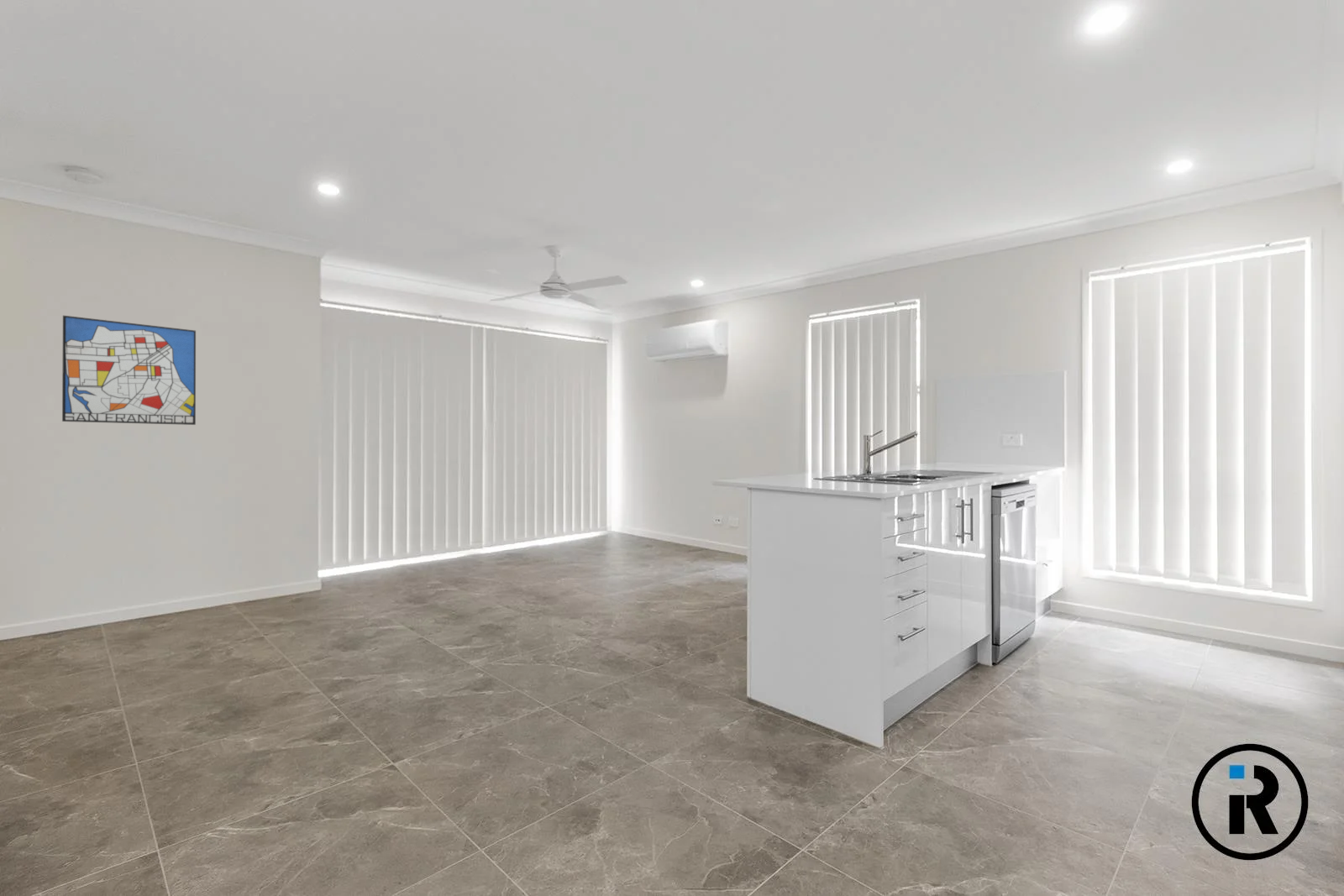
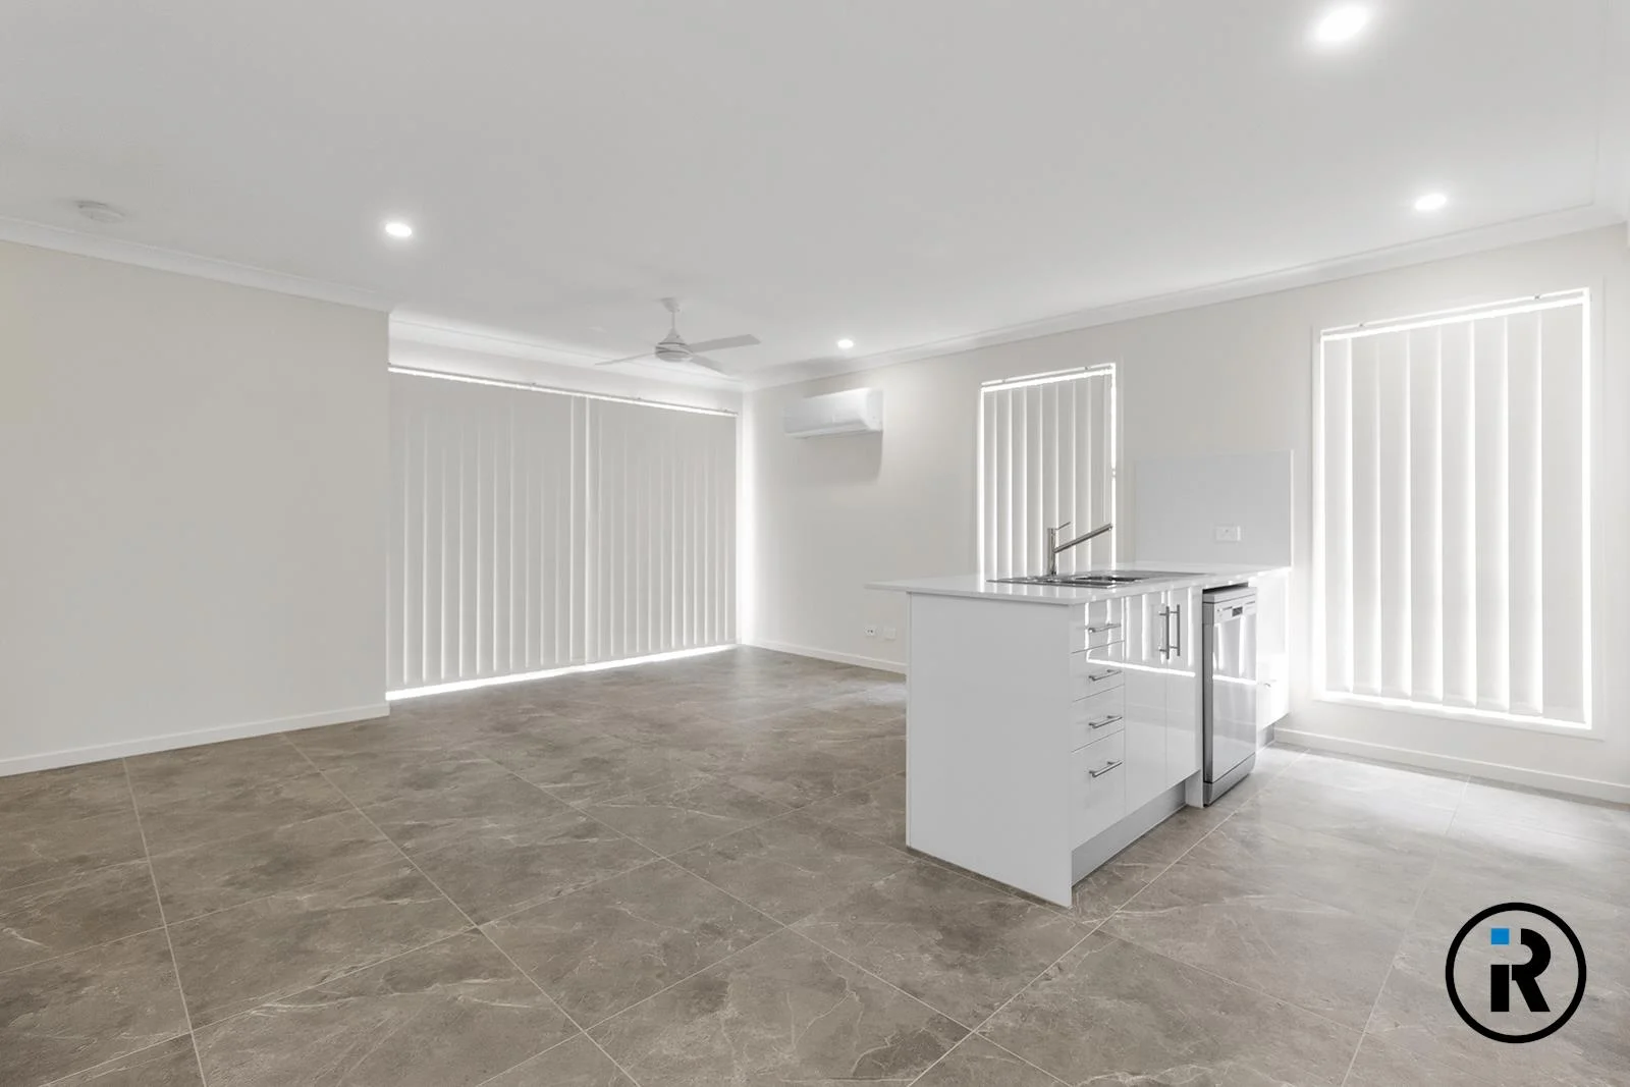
- wall art [61,315,197,426]
